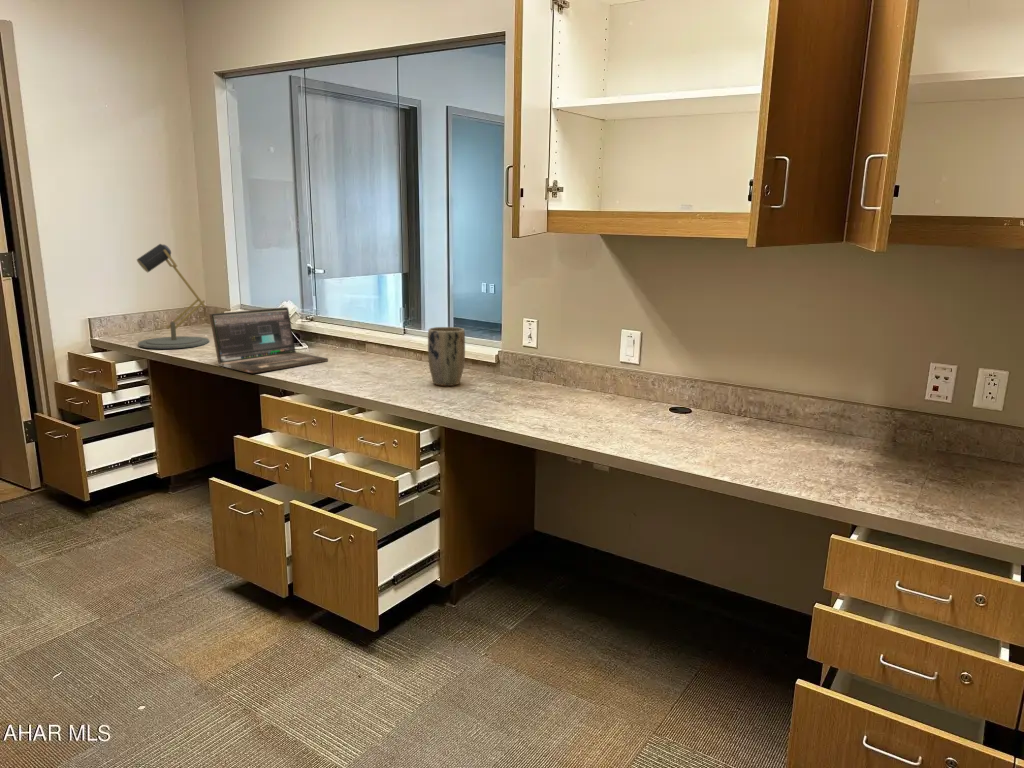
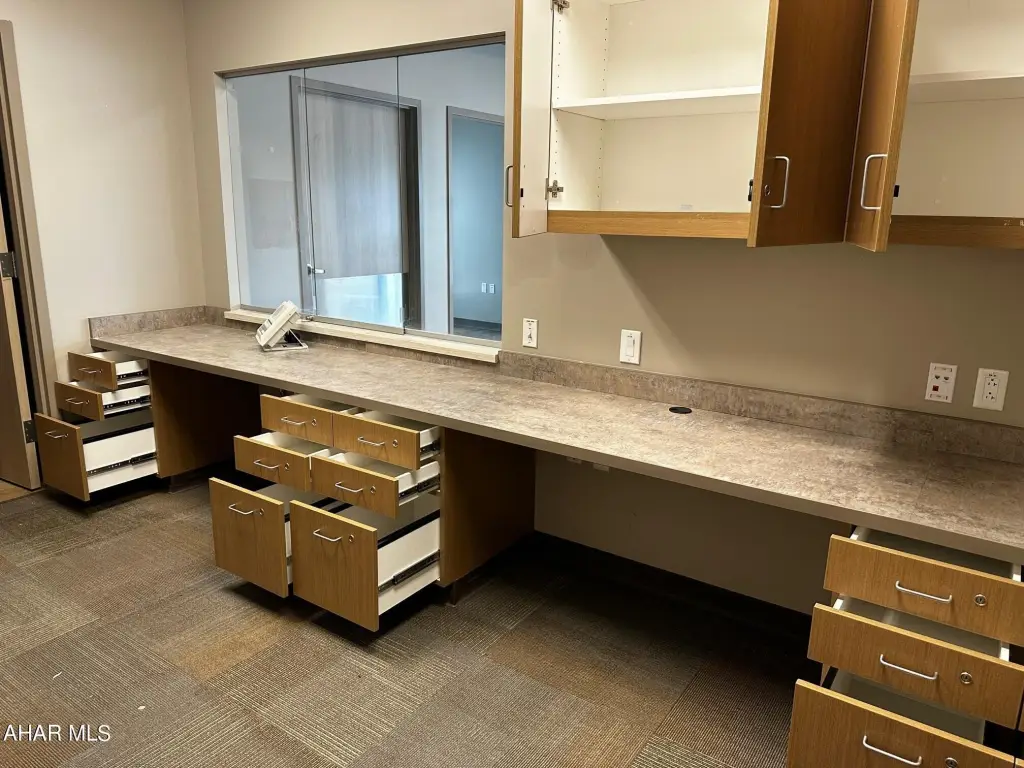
- desk lamp [136,243,210,350]
- plant pot [427,326,466,387]
- laptop [208,306,329,374]
